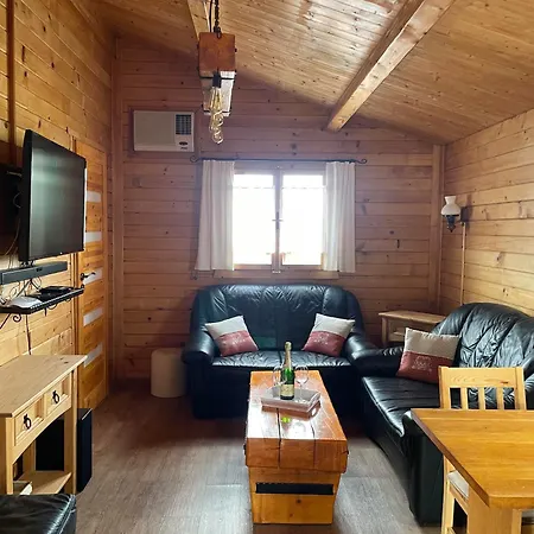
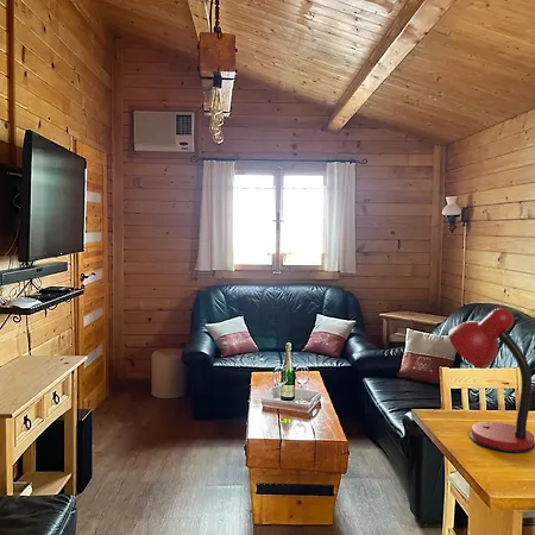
+ desk lamp [447,307,535,453]
